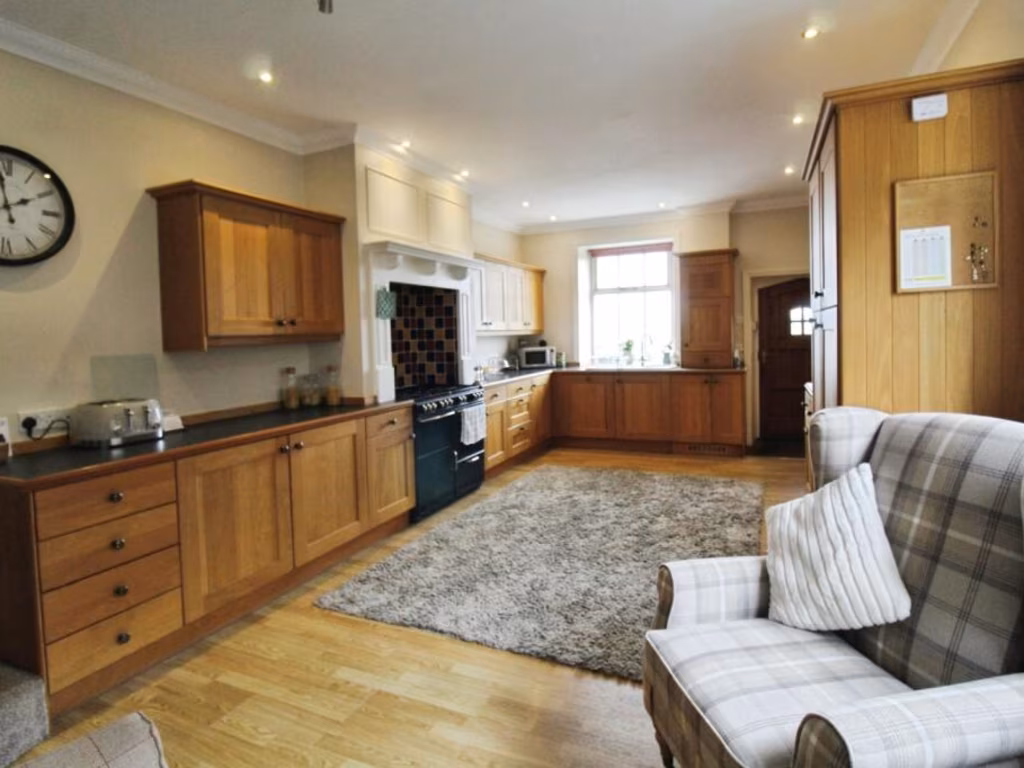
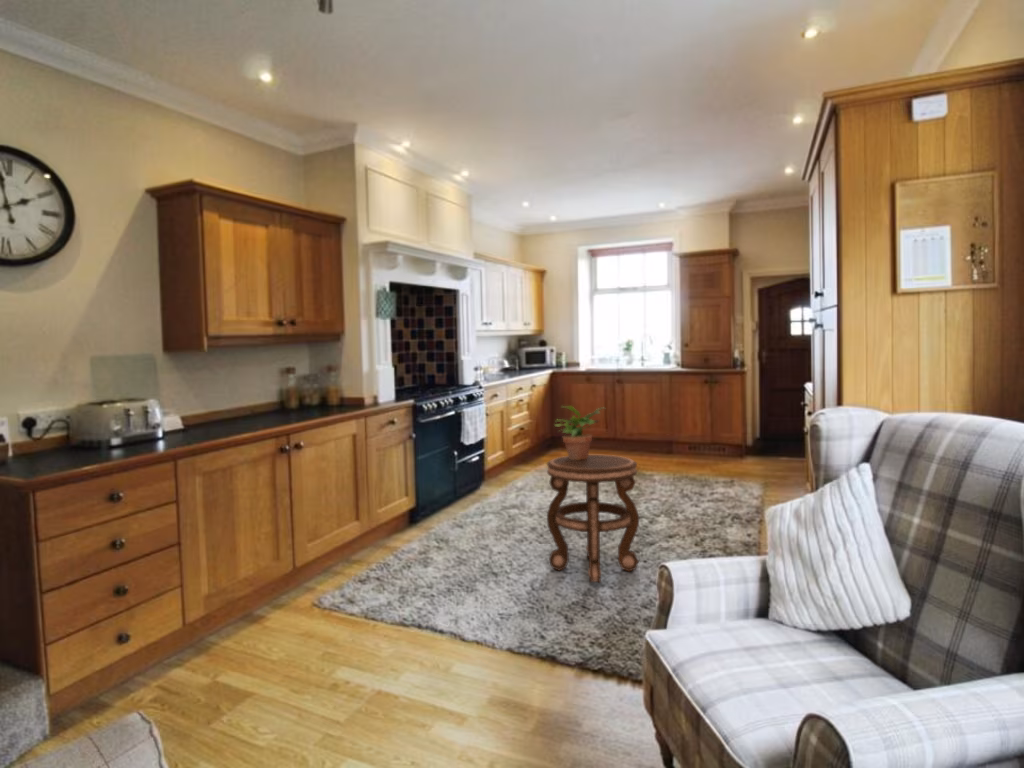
+ side table [546,454,640,584]
+ potted plant [553,405,606,460]
